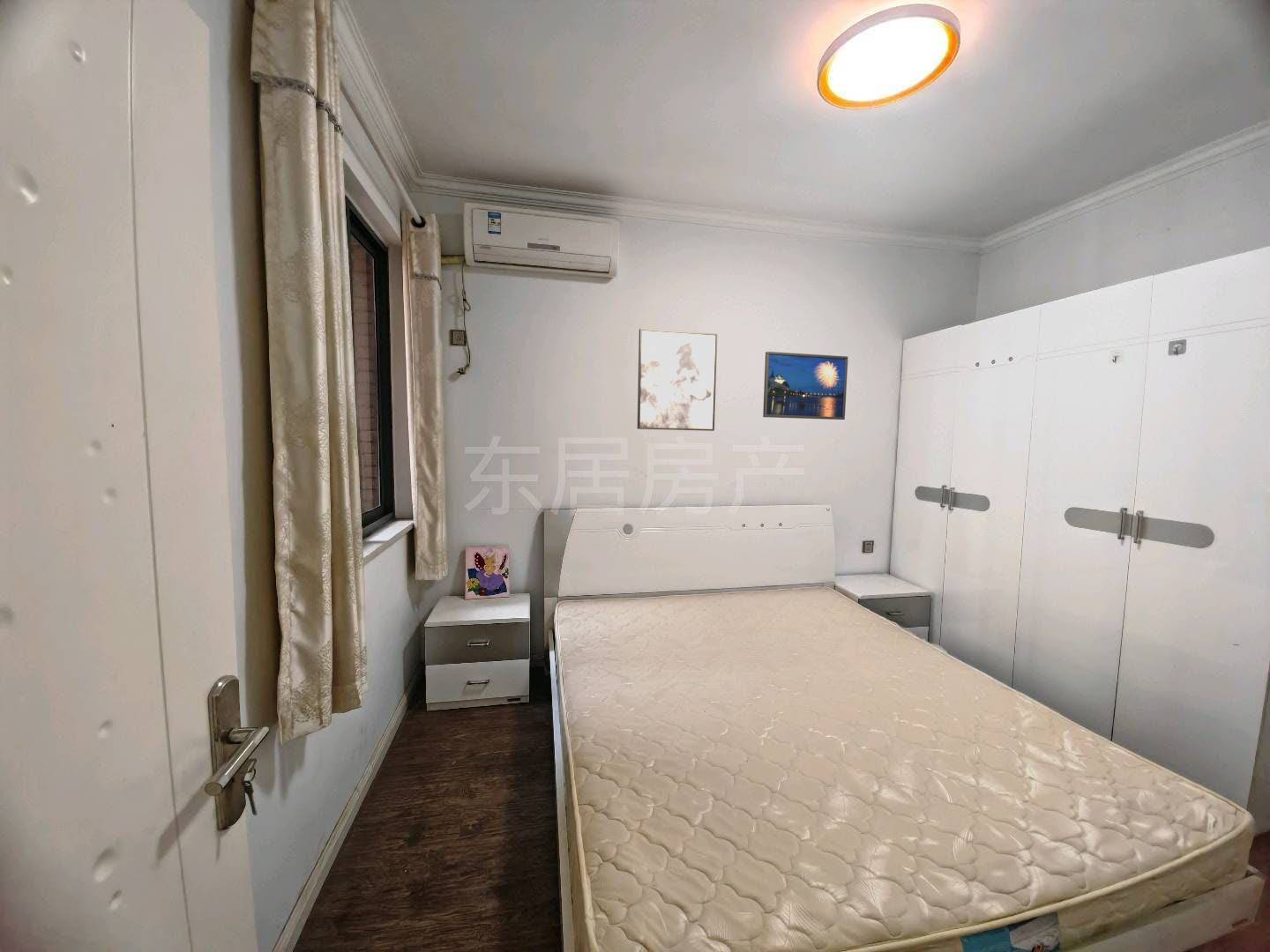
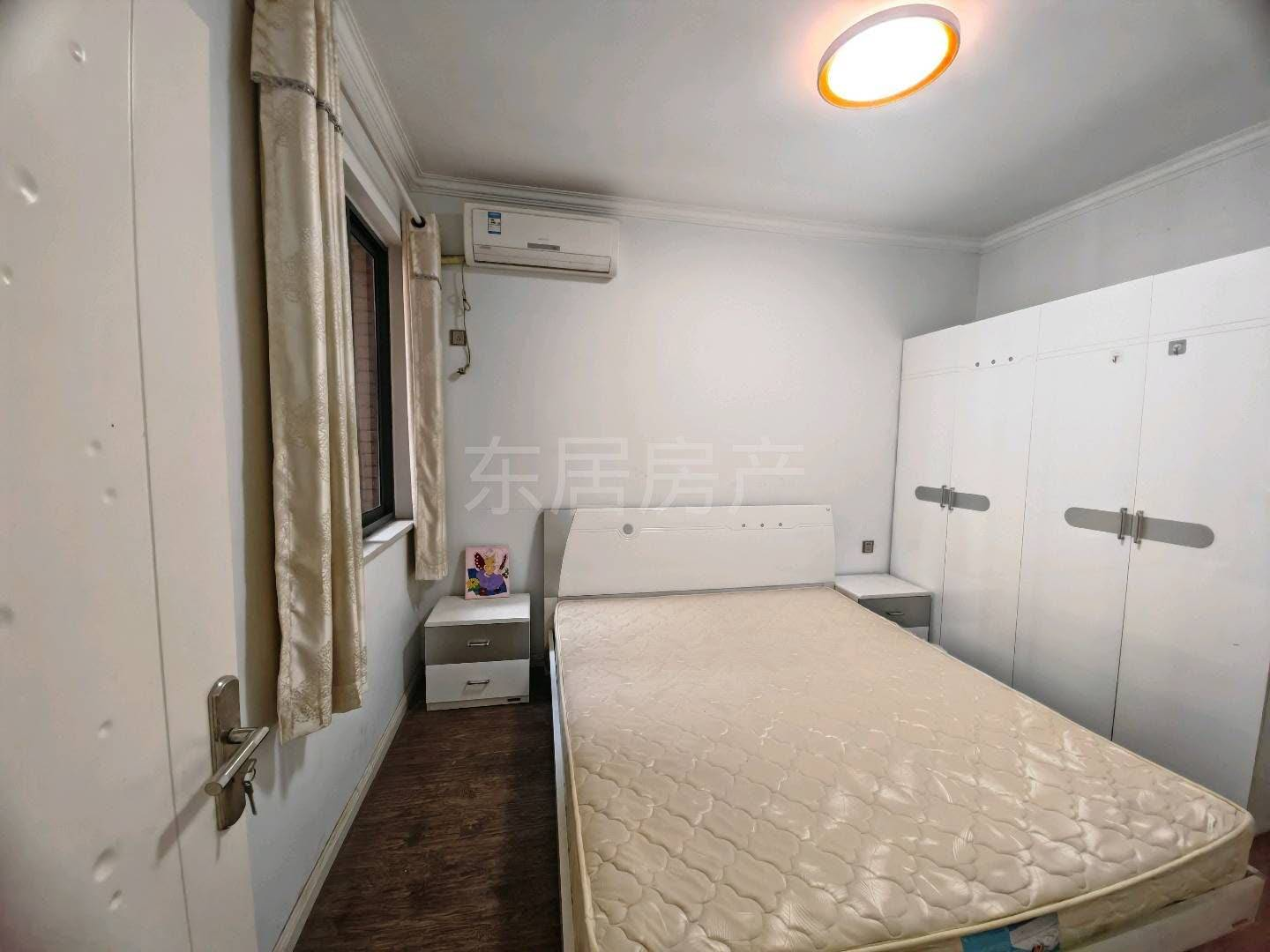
- wall art [637,328,718,432]
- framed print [762,351,849,420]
